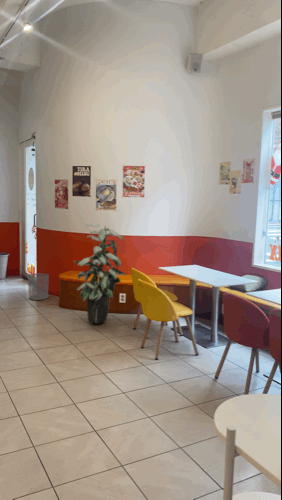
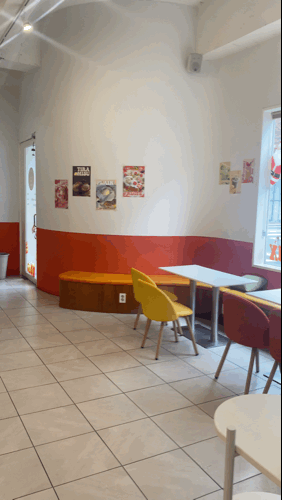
- indoor plant [73,223,127,325]
- waste bin [27,273,50,301]
